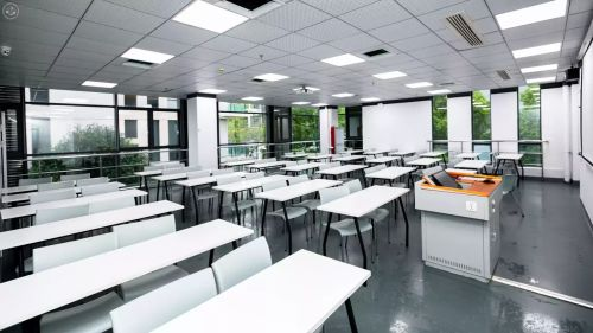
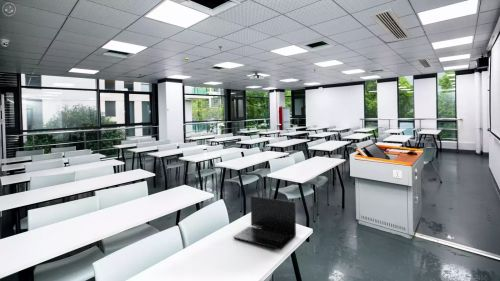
+ laptop [232,195,297,251]
